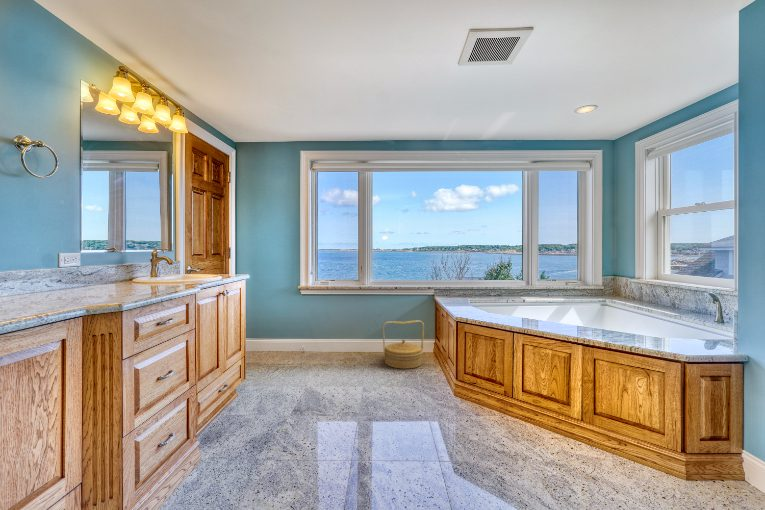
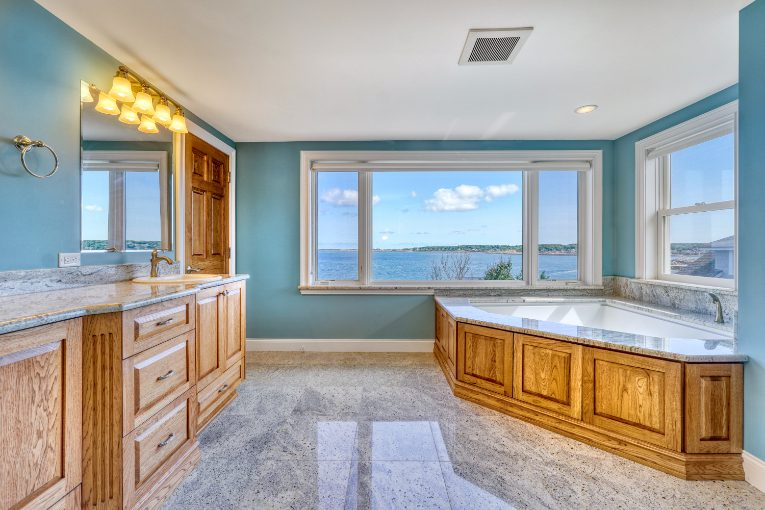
- woven basket [382,319,425,370]
